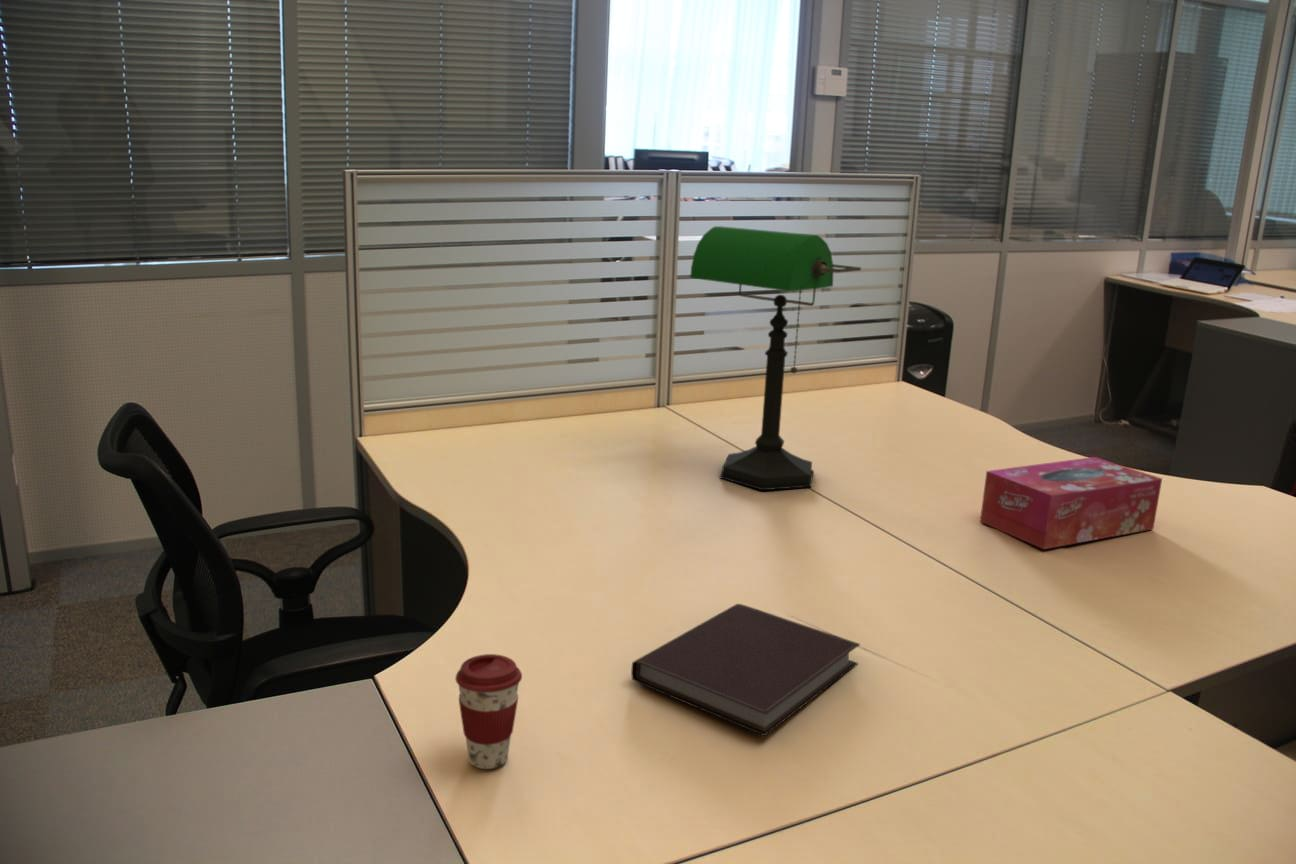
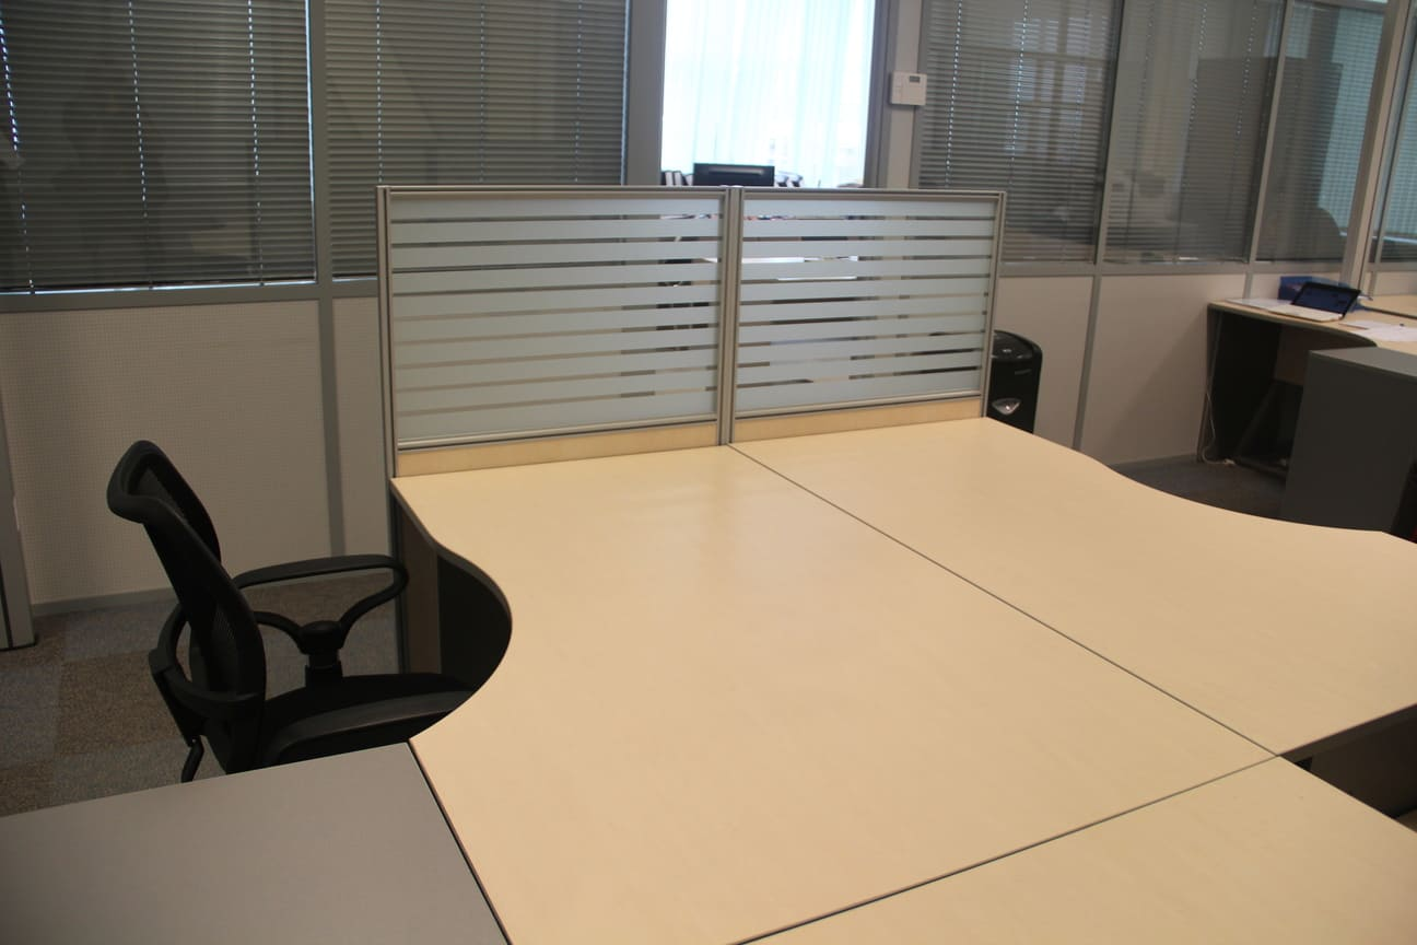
- tissue box [979,456,1163,550]
- coffee cup [454,653,523,770]
- desk lamp [689,225,862,491]
- notebook [630,603,861,737]
